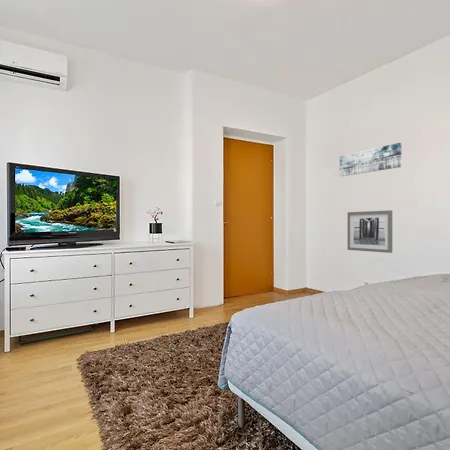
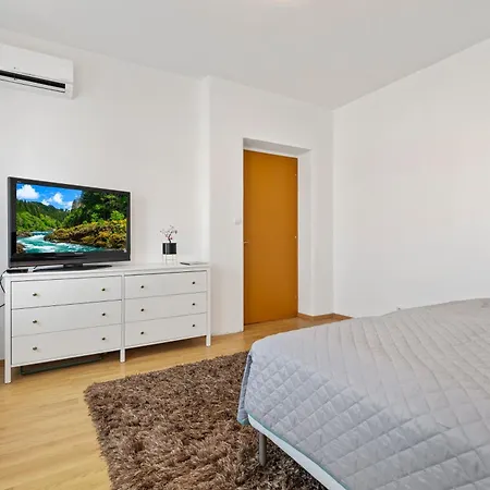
- wall art [339,142,402,177]
- wall art [347,209,393,254]
